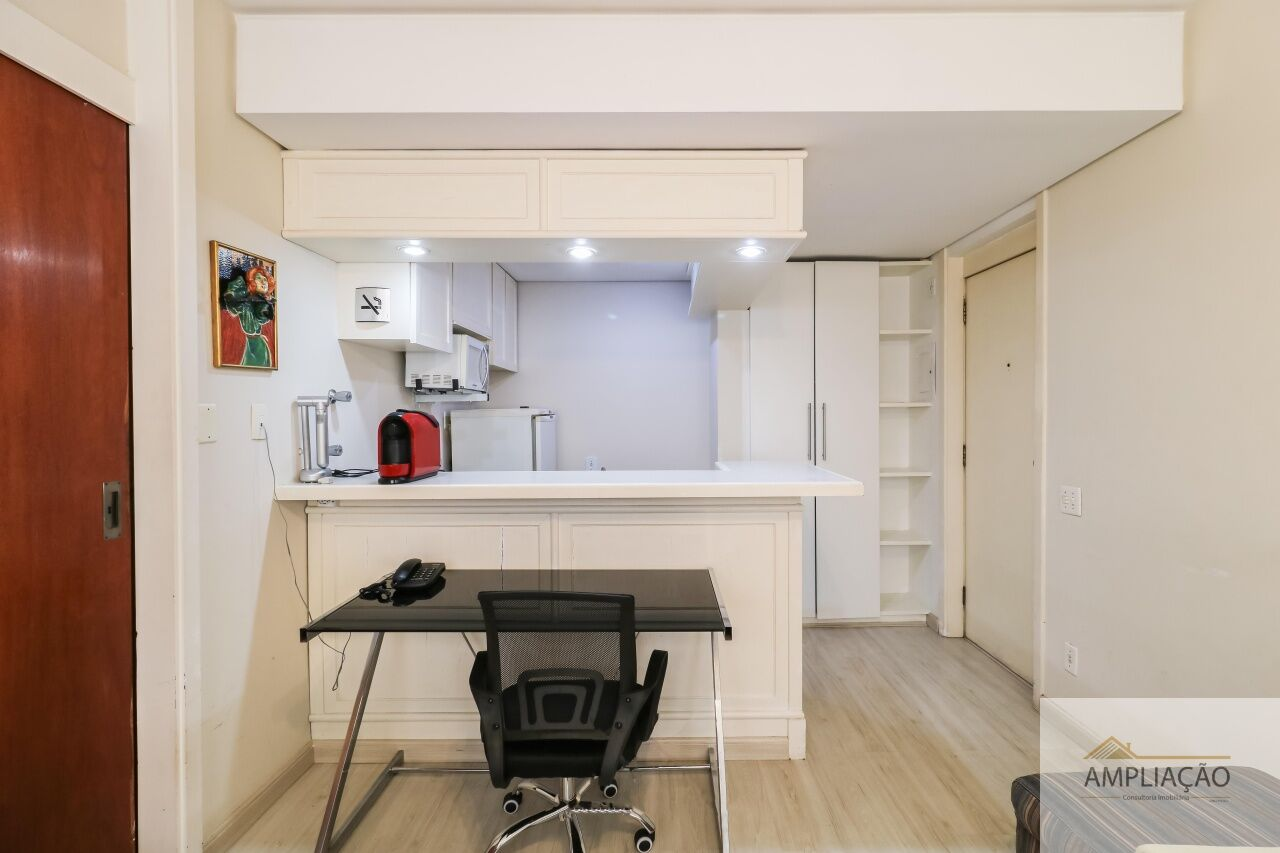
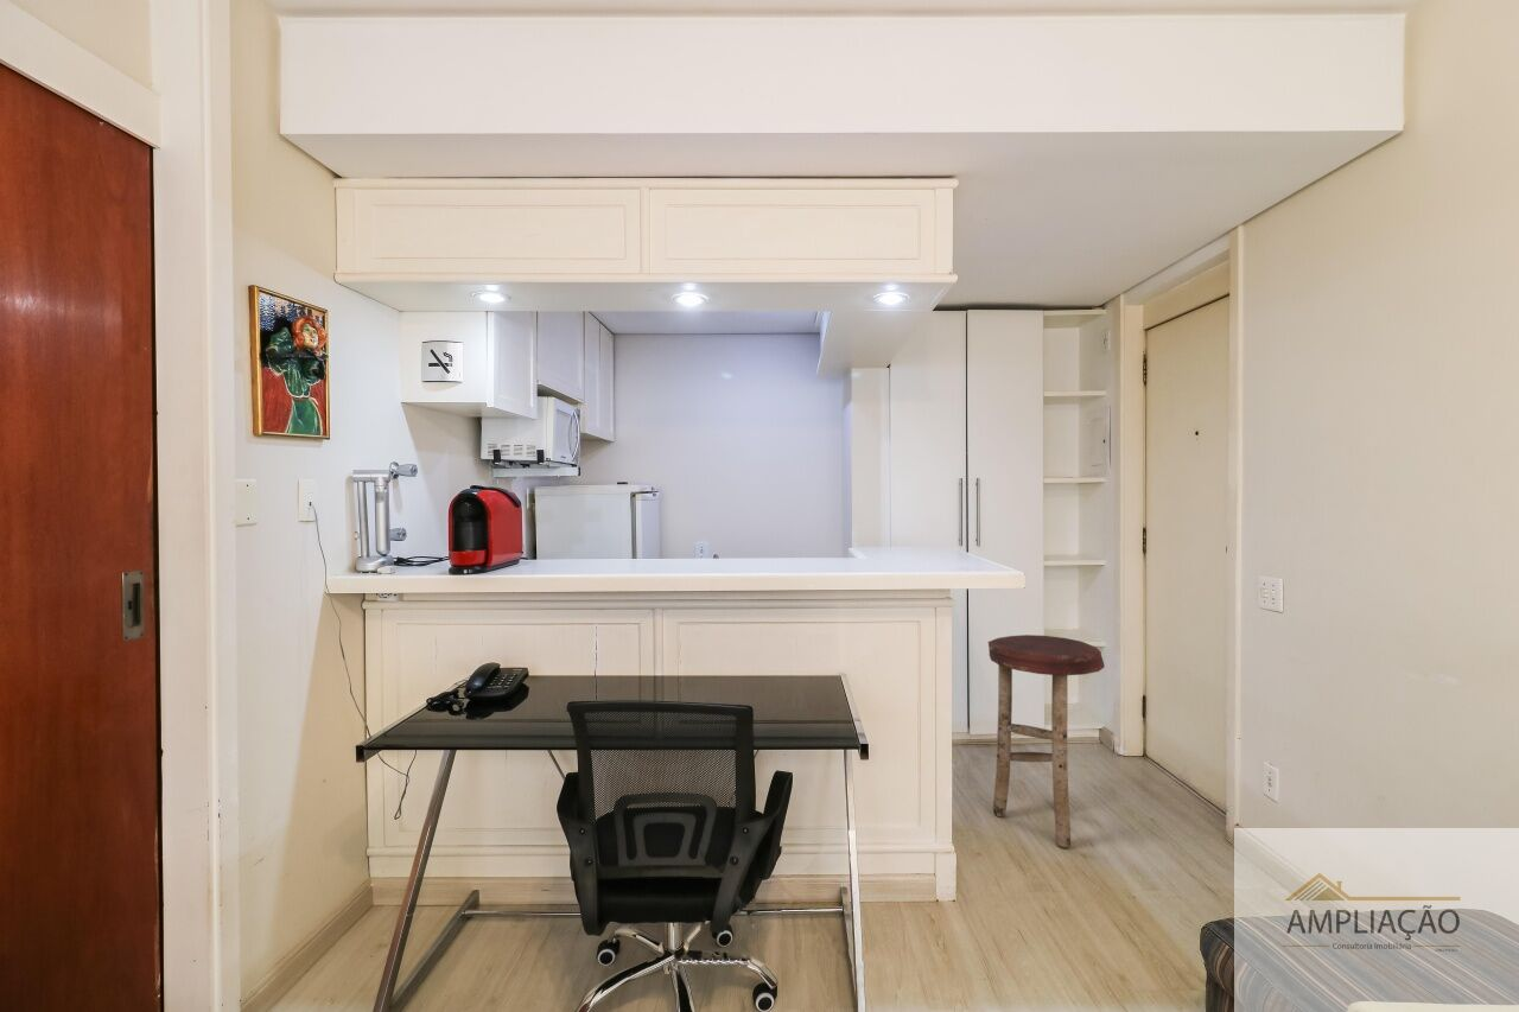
+ stool [987,634,1106,848]
